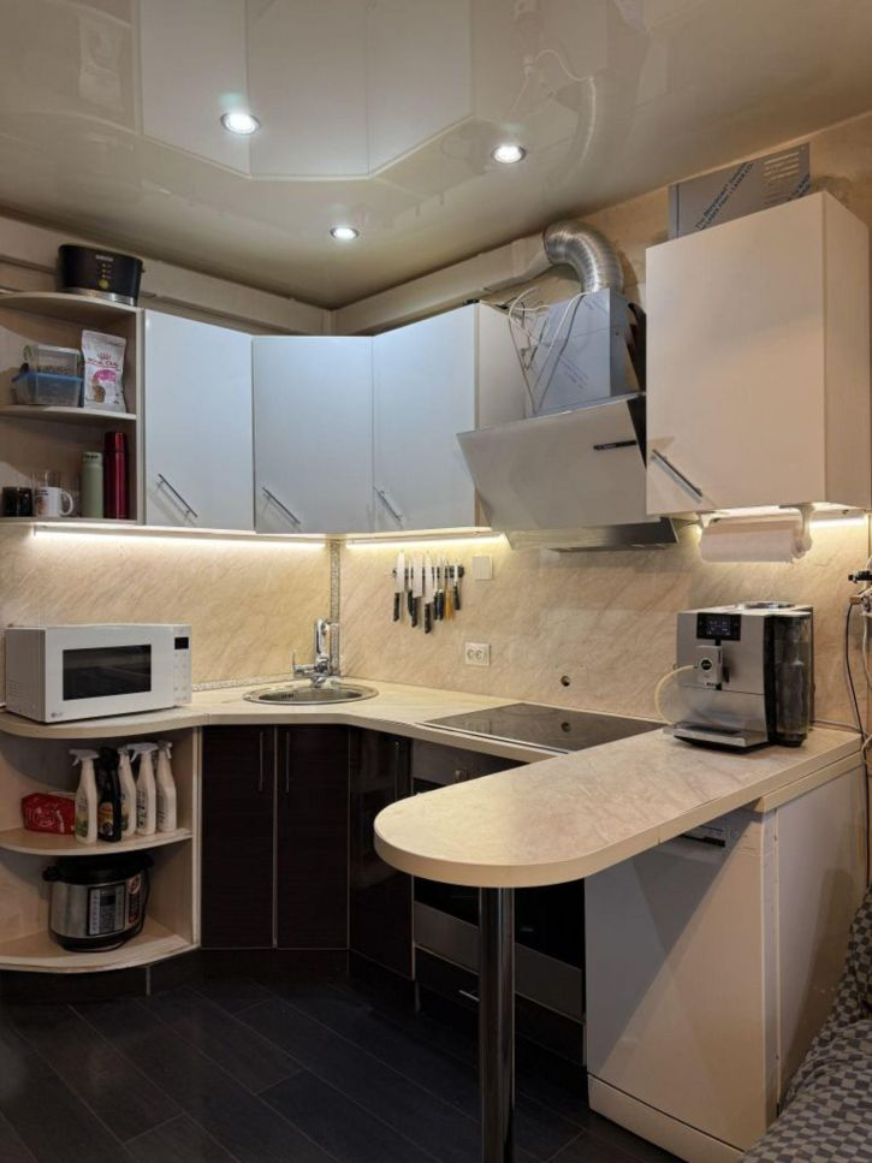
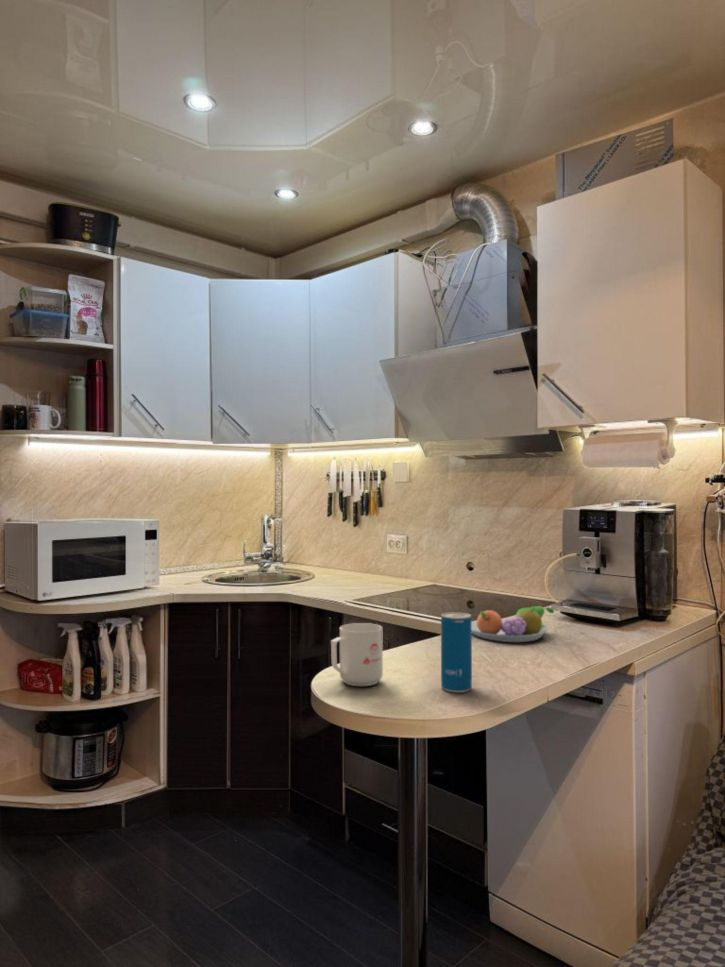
+ fruit bowl [471,605,555,643]
+ mug [330,622,384,687]
+ beverage can [440,611,473,694]
